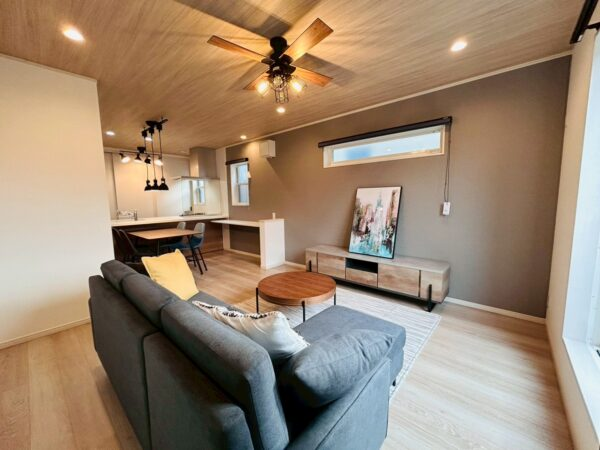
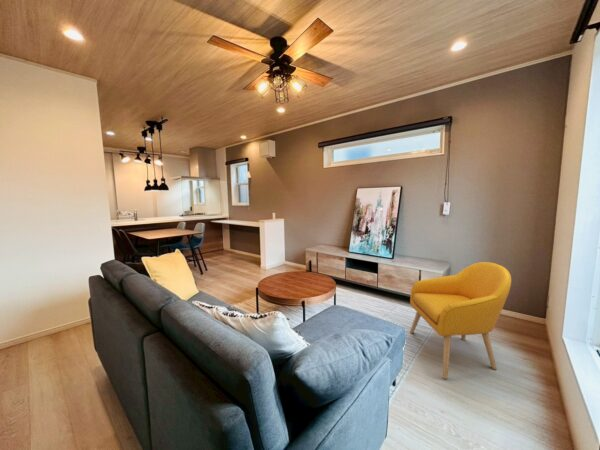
+ armchair [409,261,512,380]
